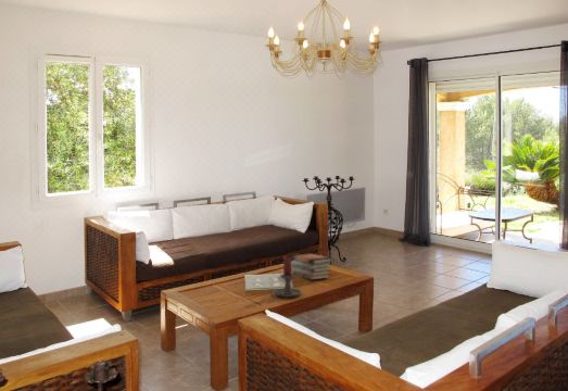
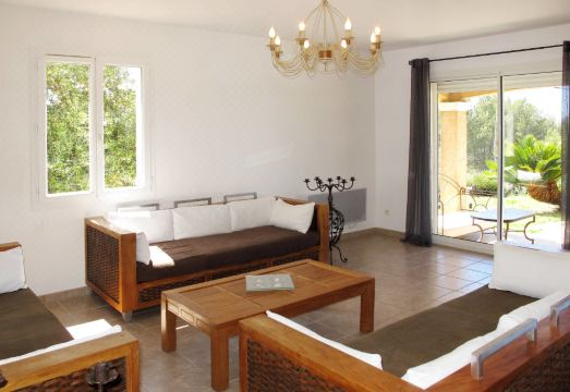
- candle holder [272,255,303,299]
- book stack [291,252,333,281]
